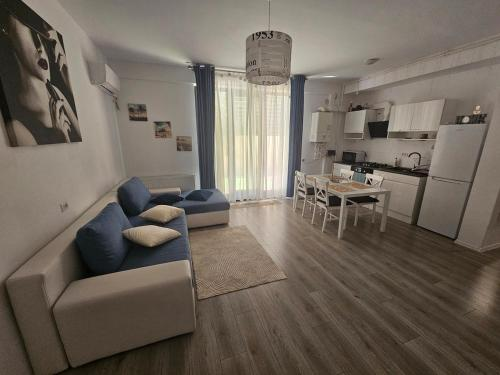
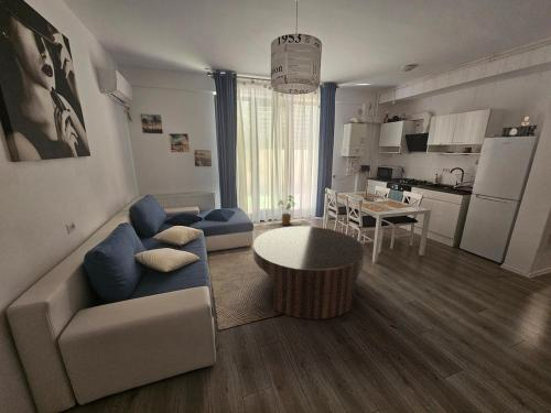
+ house plant [277,194,296,227]
+ coffee table [252,226,366,320]
